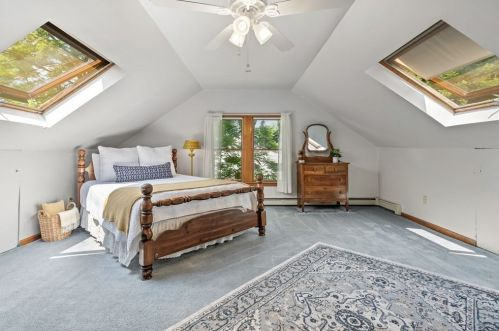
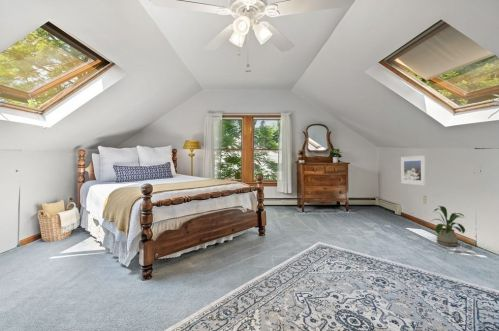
+ house plant [431,205,466,247]
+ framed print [400,155,427,187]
